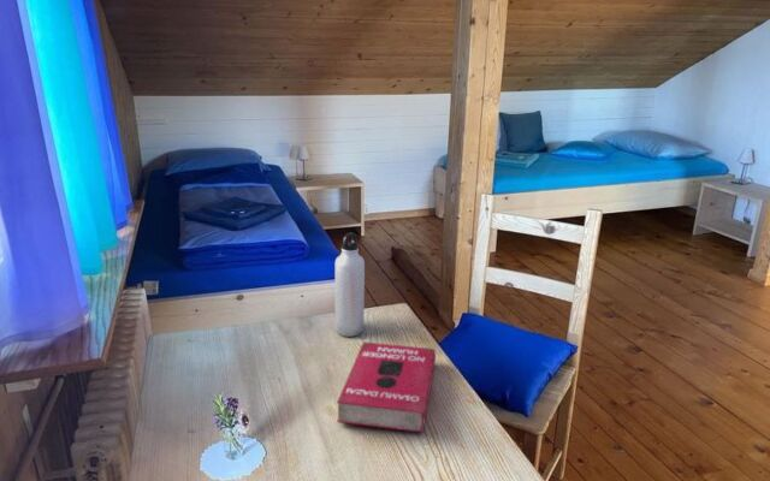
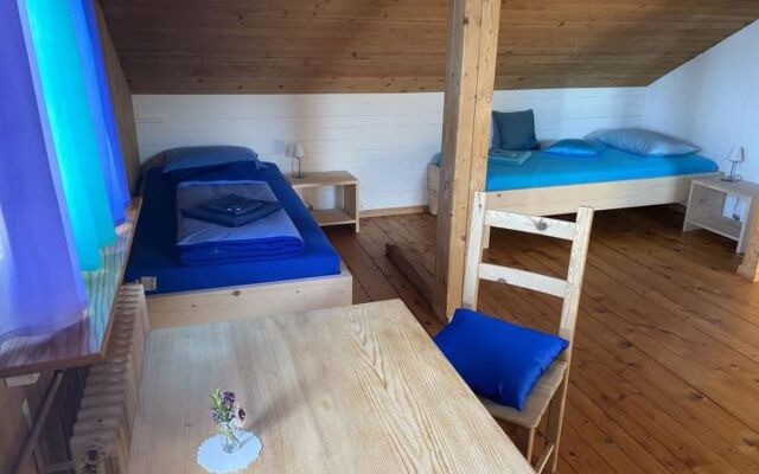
- water bottle [333,232,366,338]
- book [336,340,437,434]
